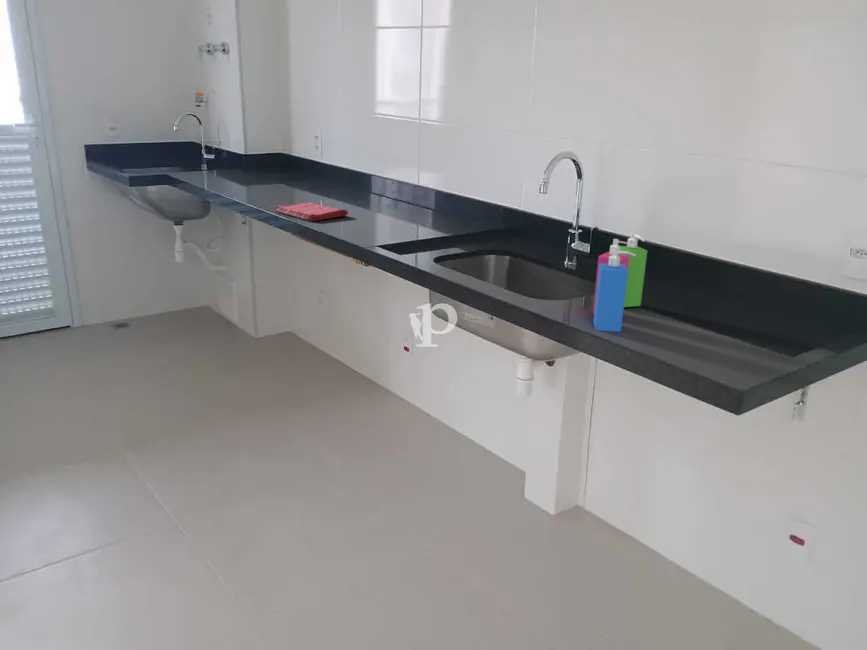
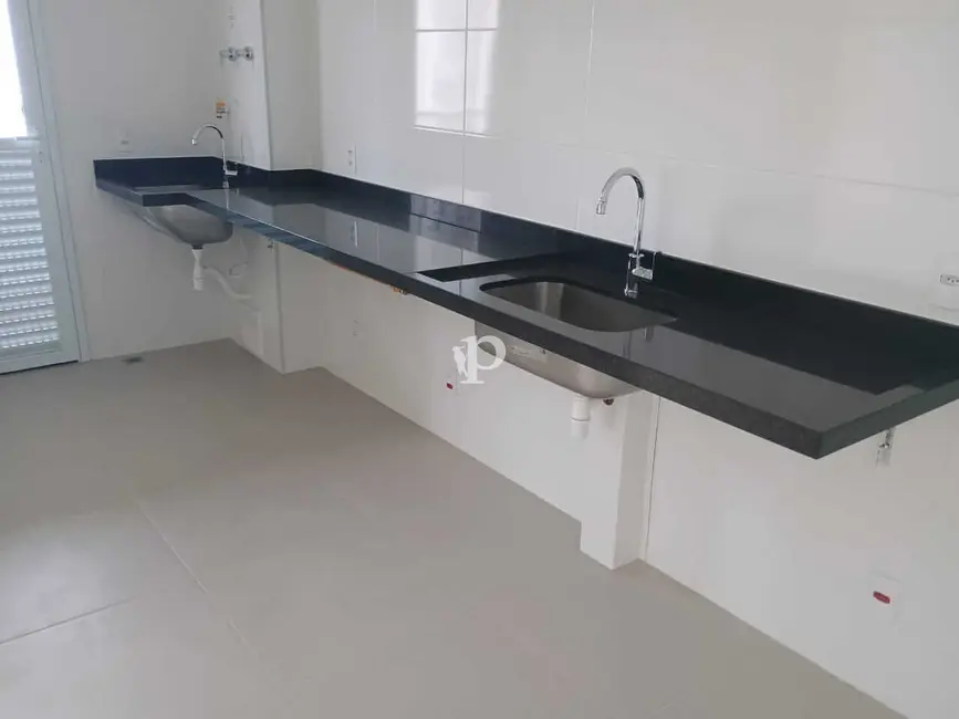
- dish towel [274,201,349,222]
- soap dispenser [592,231,648,333]
